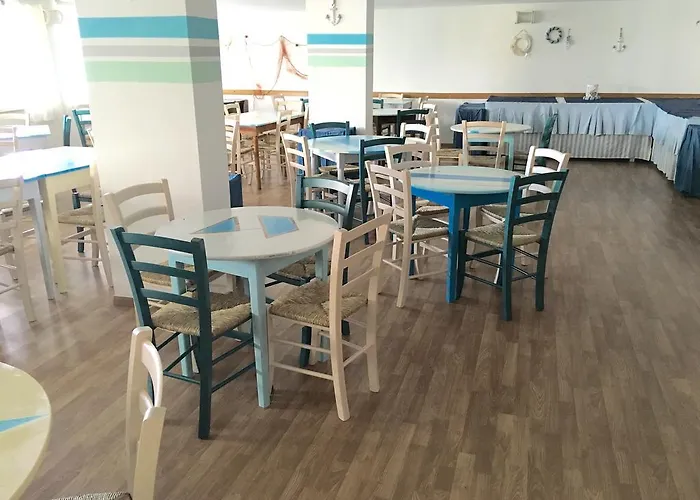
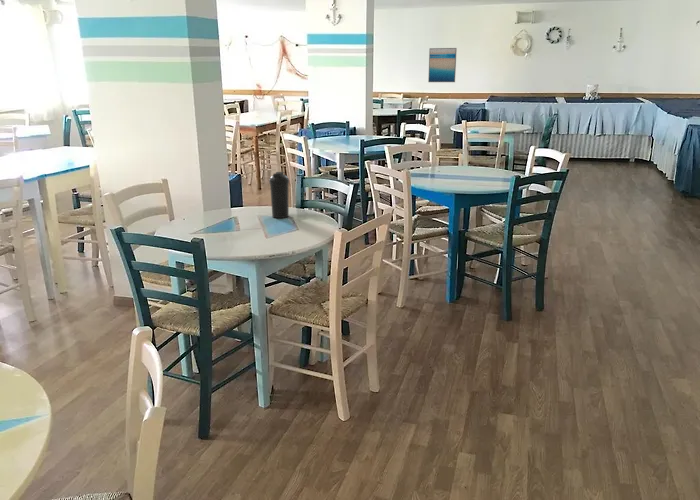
+ water bottle [268,171,290,219]
+ wall art [427,47,458,83]
